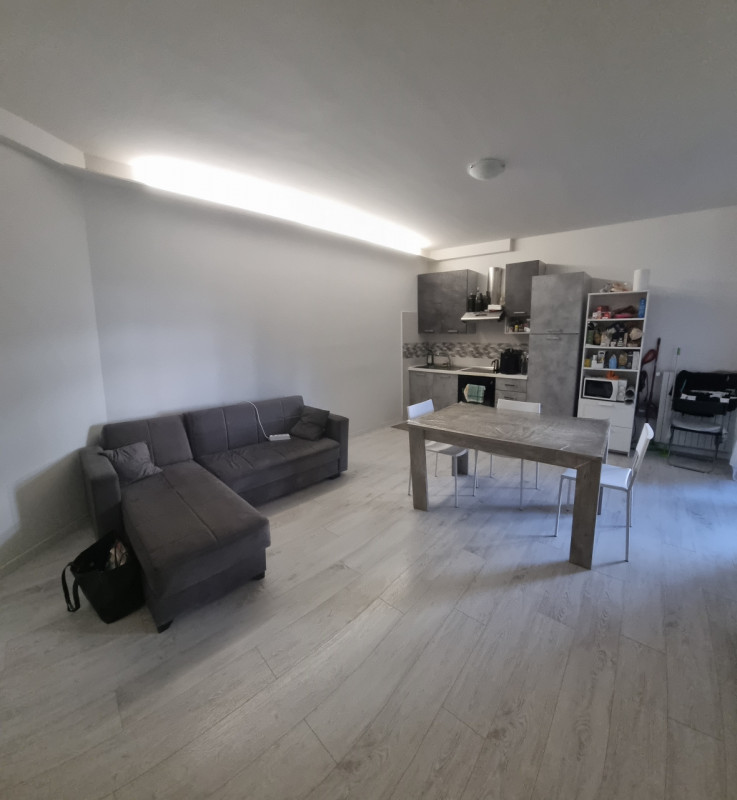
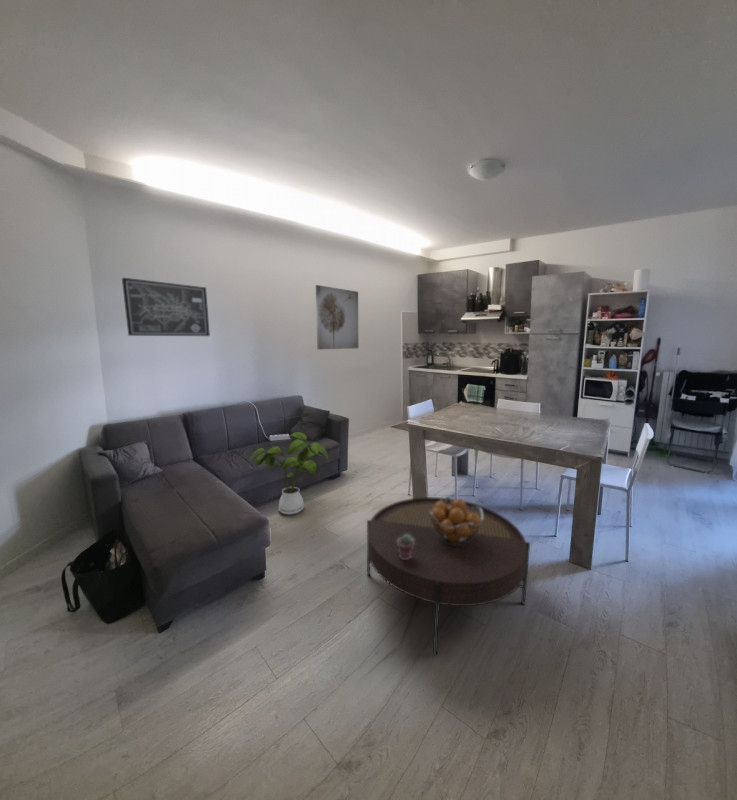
+ wall art [315,284,359,350]
+ potted succulent [396,534,415,560]
+ coffee table [366,496,531,656]
+ house plant [248,431,330,516]
+ wall art [121,277,211,337]
+ fruit basket [430,498,483,545]
